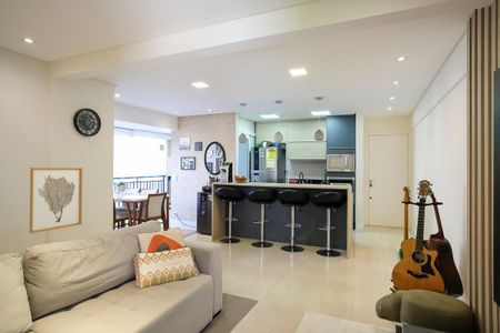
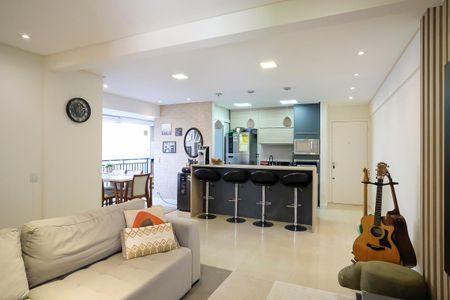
- wall art [29,167,83,234]
